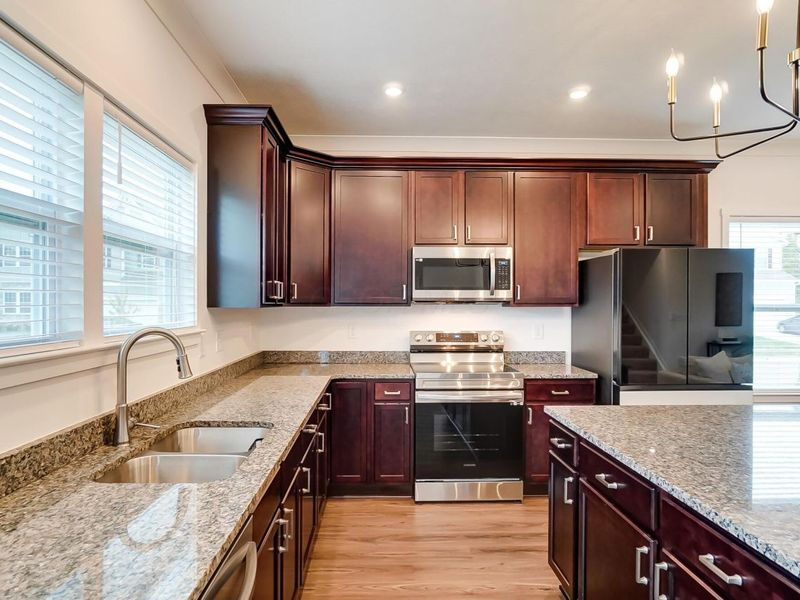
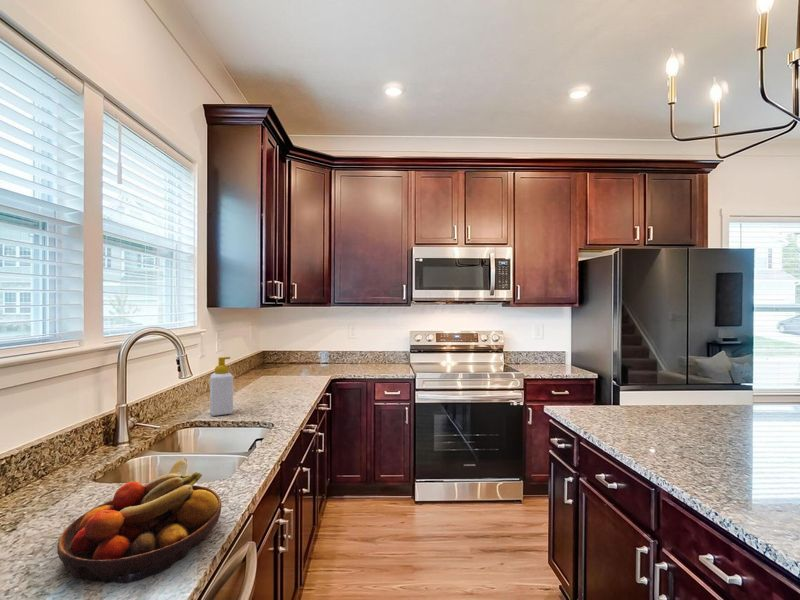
+ soap bottle [209,356,234,417]
+ fruit bowl [56,457,222,585]
